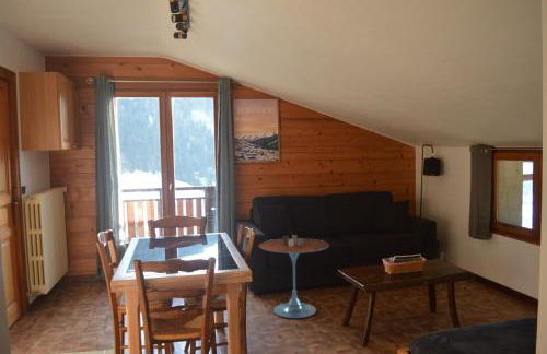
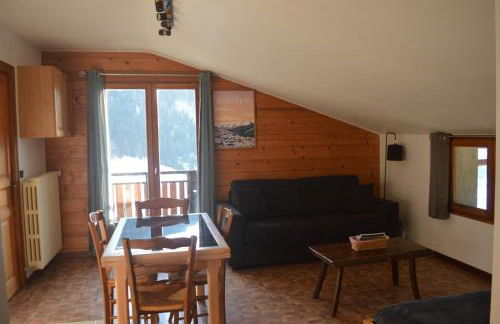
- side table [258,231,330,319]
